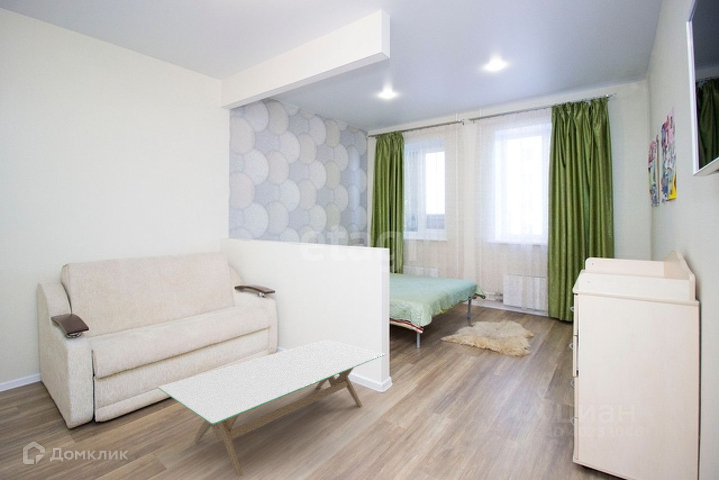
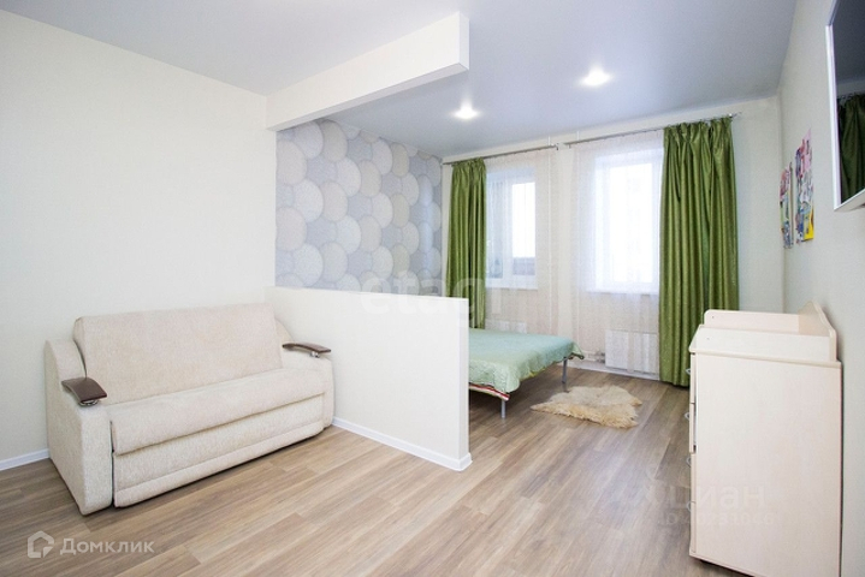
- coffee table [157,338,386,478]
